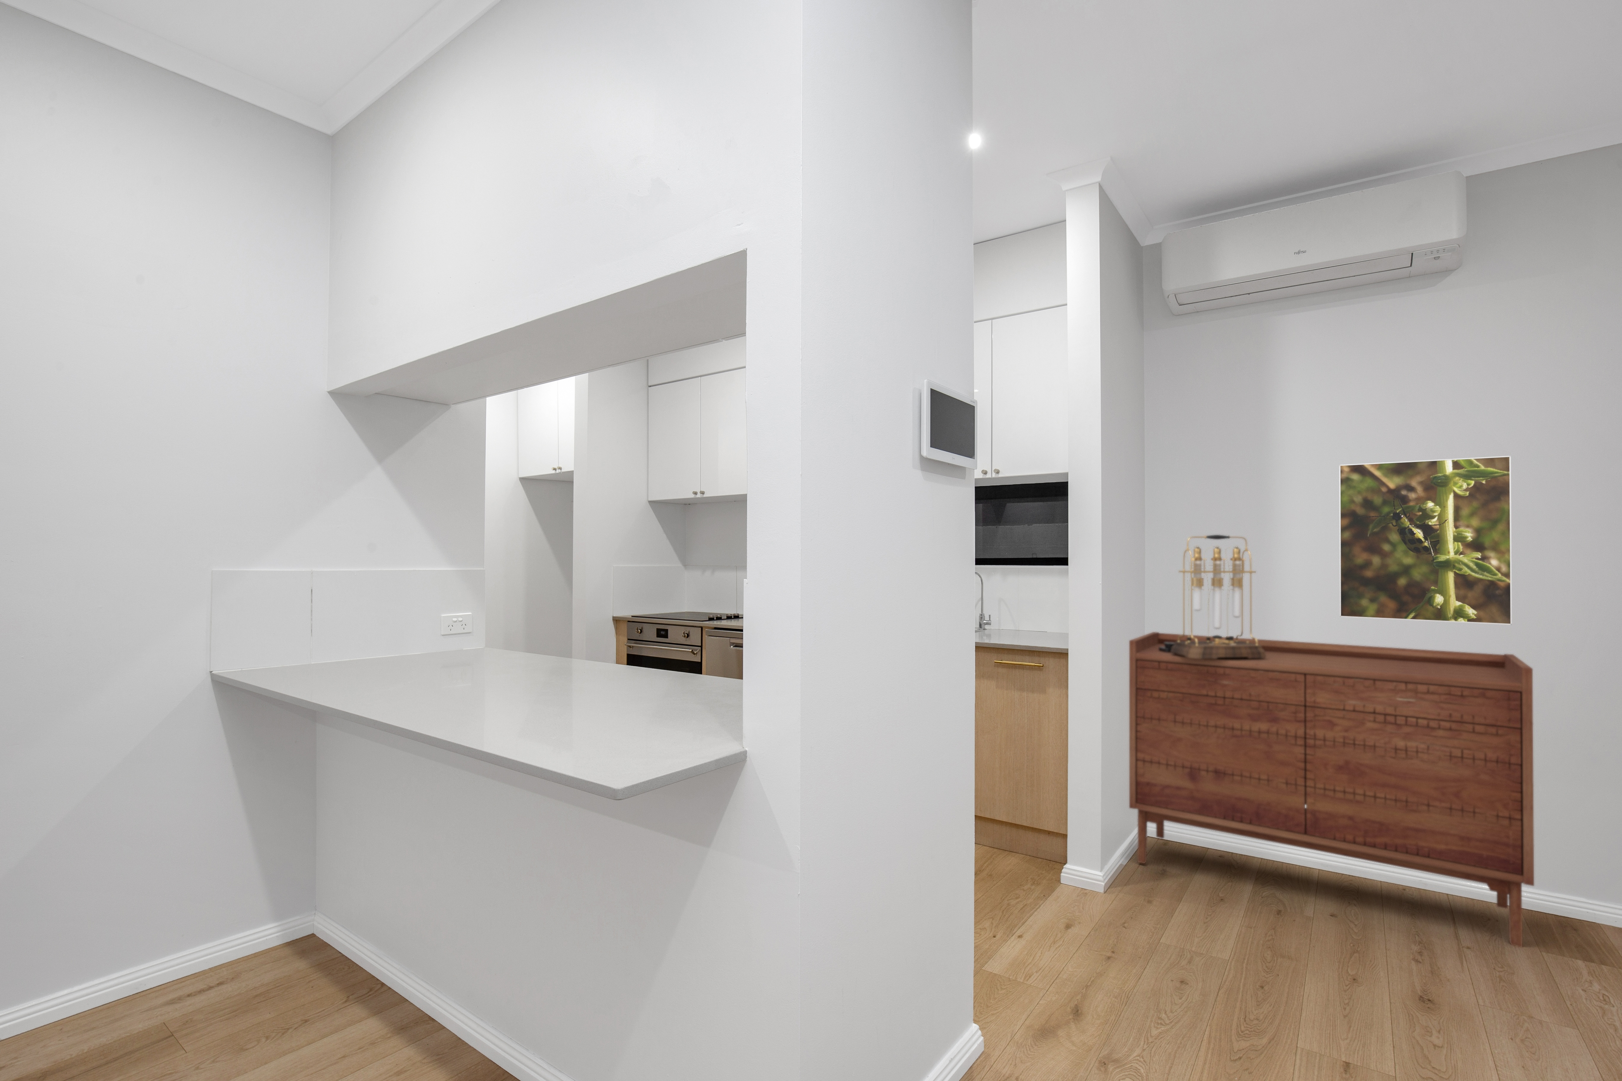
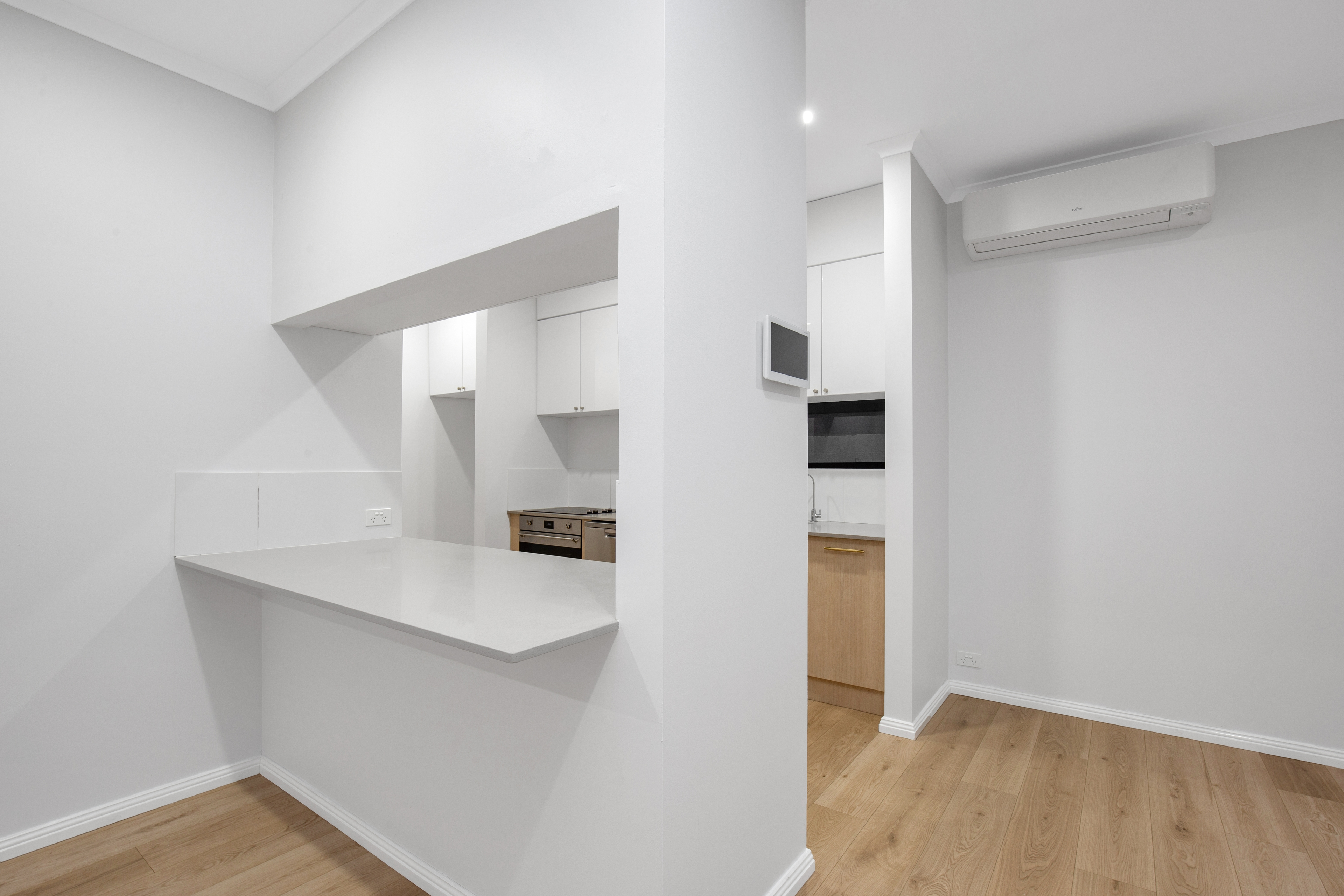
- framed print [1338,455,1512,625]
- table lamp [1159,534,1266,659]
- sideboard [1128,631,1535,947]
